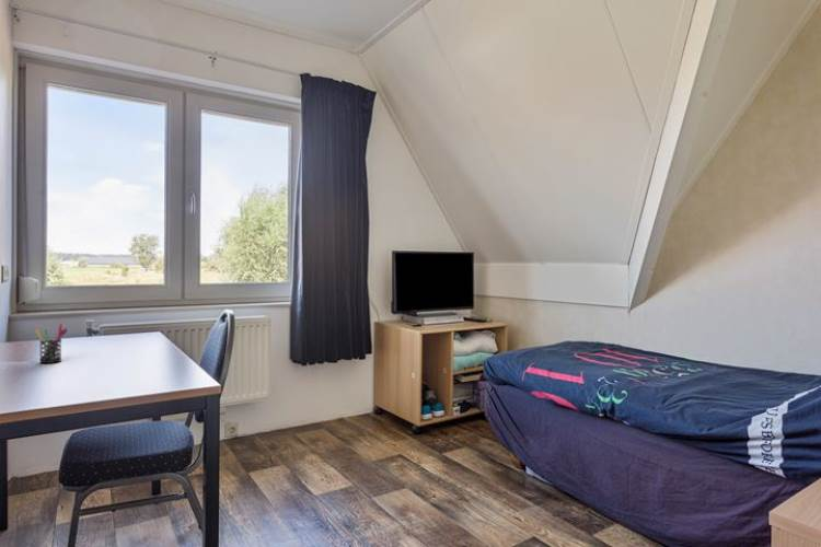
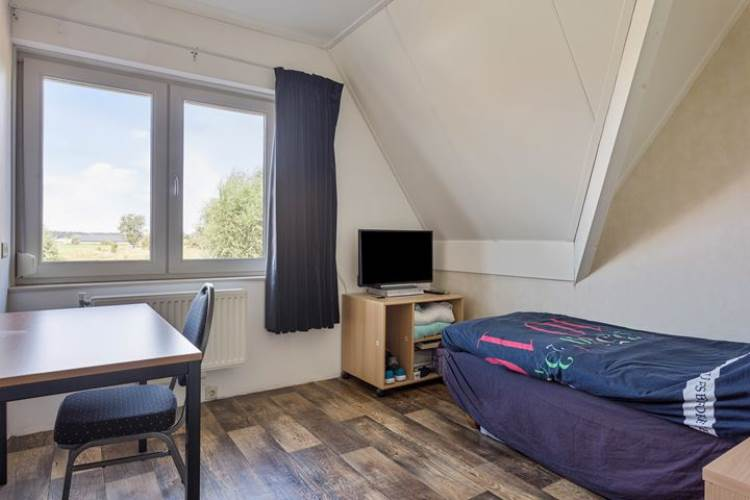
- pen holder [34,323,69,364]
